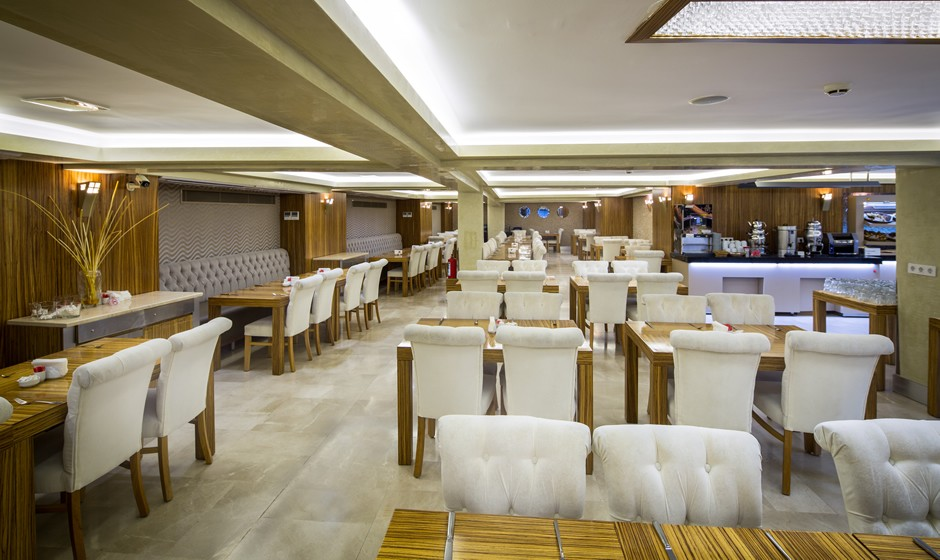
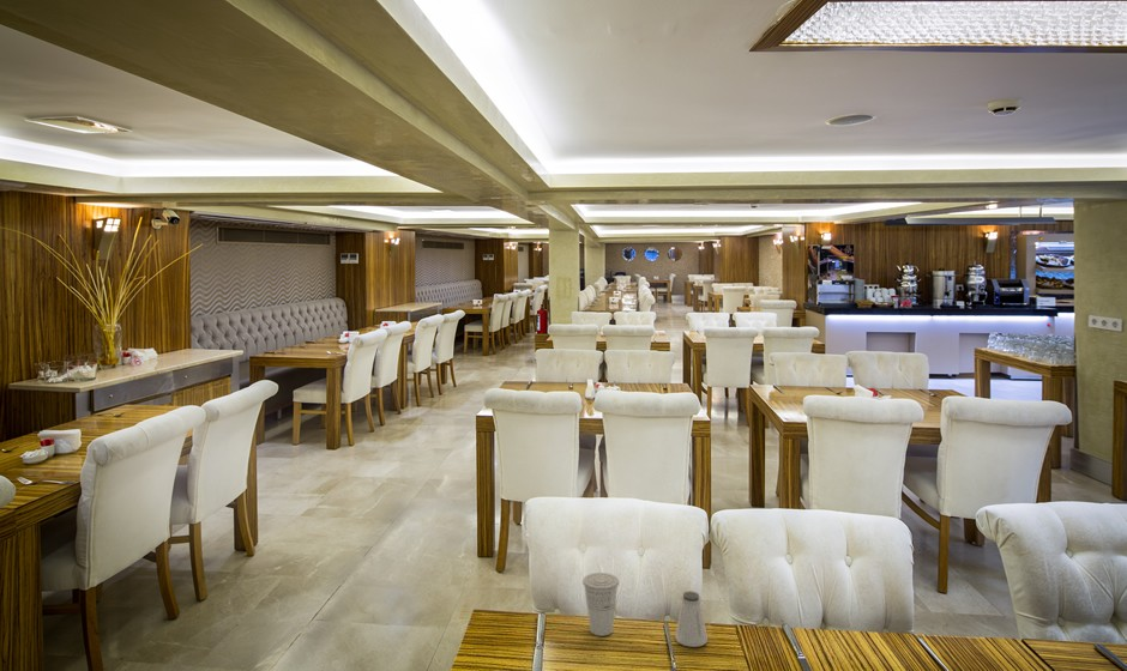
+ saltshaker [674,590,709,648]
+ cup [581,572,620,637]
